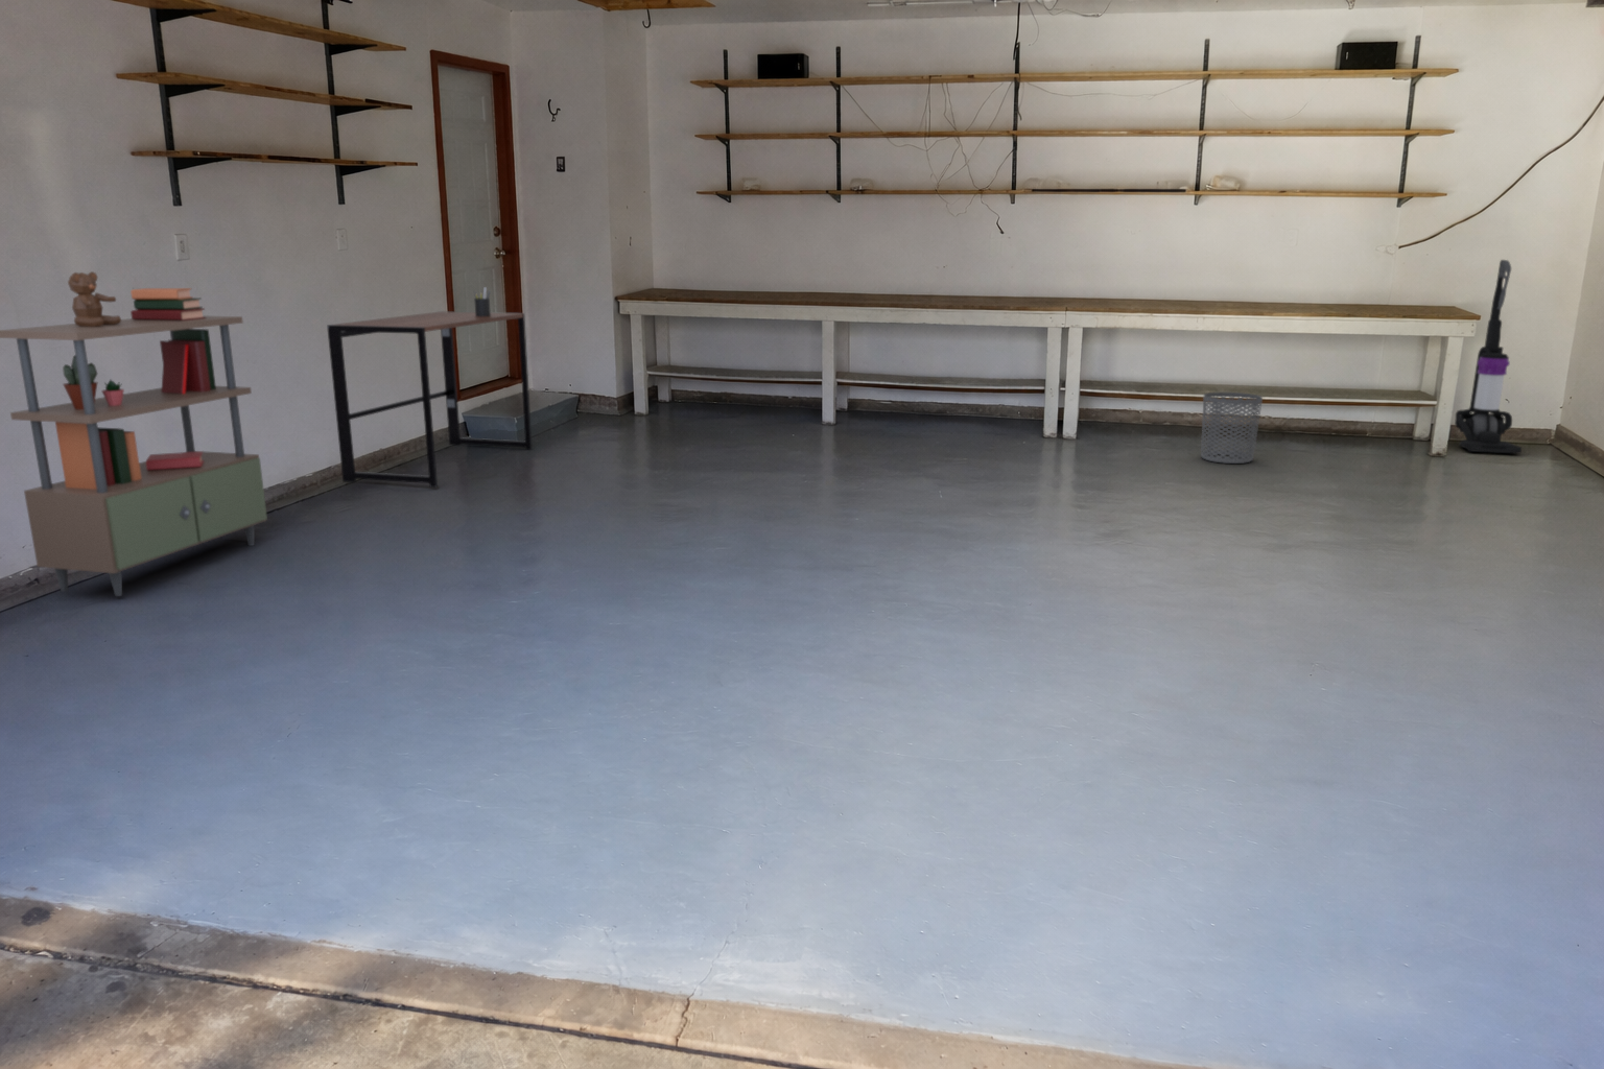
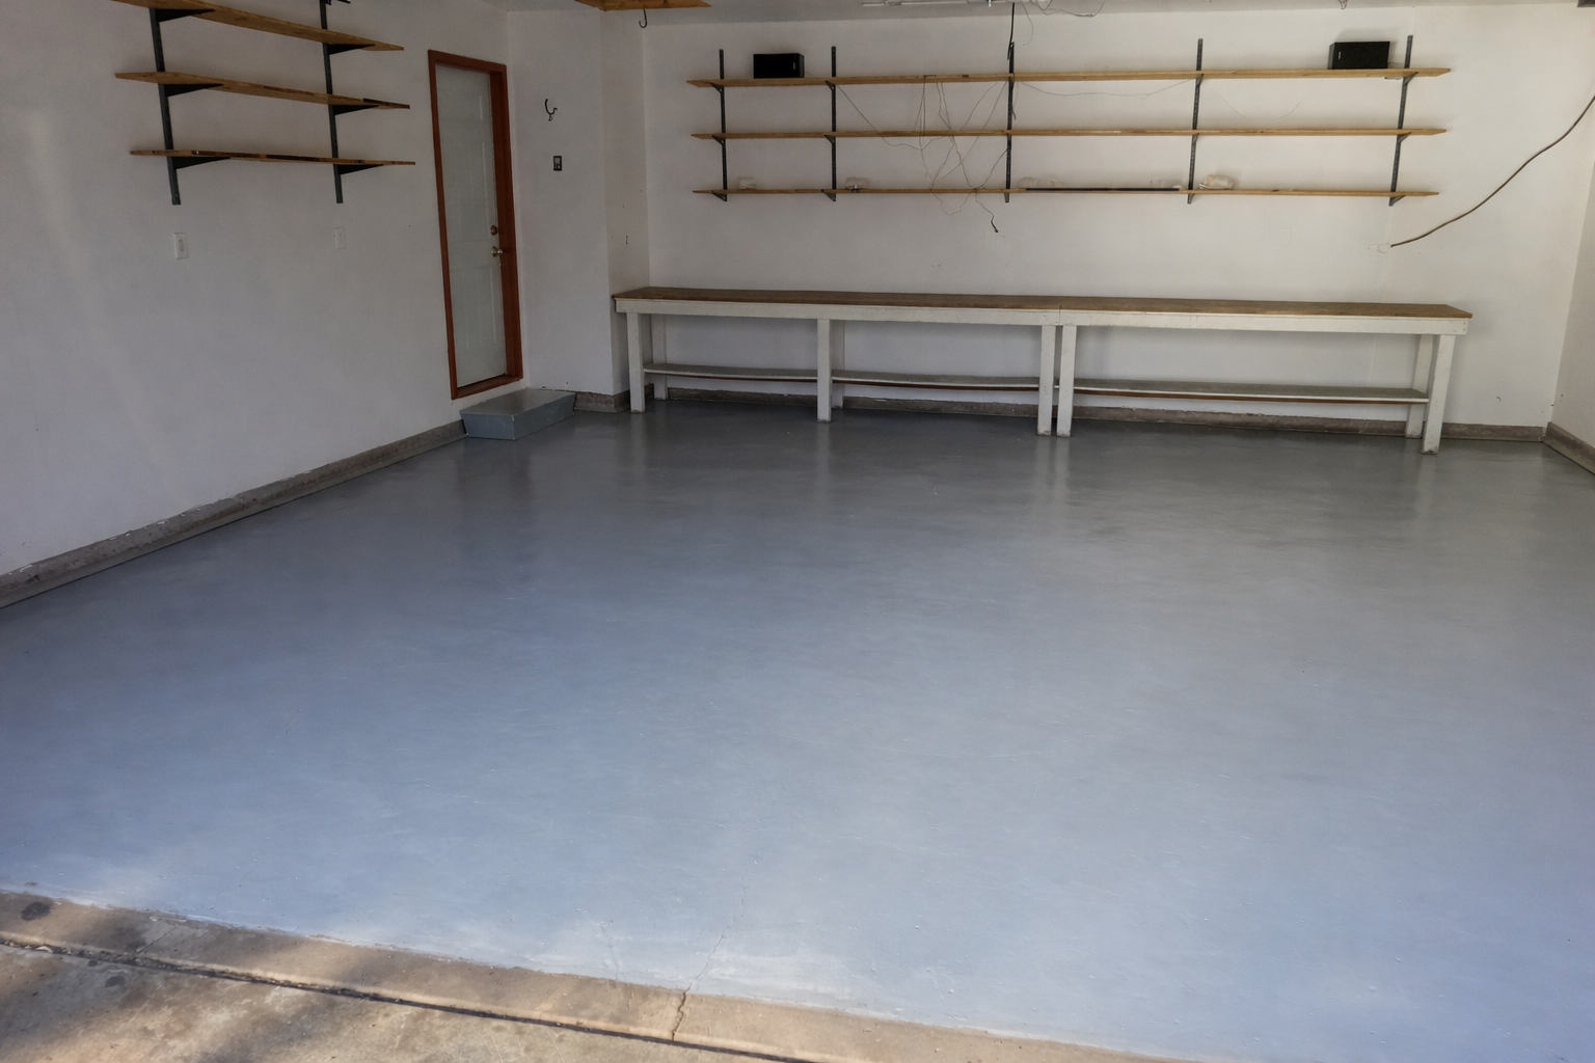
- waste bin [1199,391,1264,464]
- pen holder [473,286,492,316]
- vacuum cleaner [1454,259,1523,455]
- desk [326,310,533,488]
- shelving unit [0,271,269,597]
